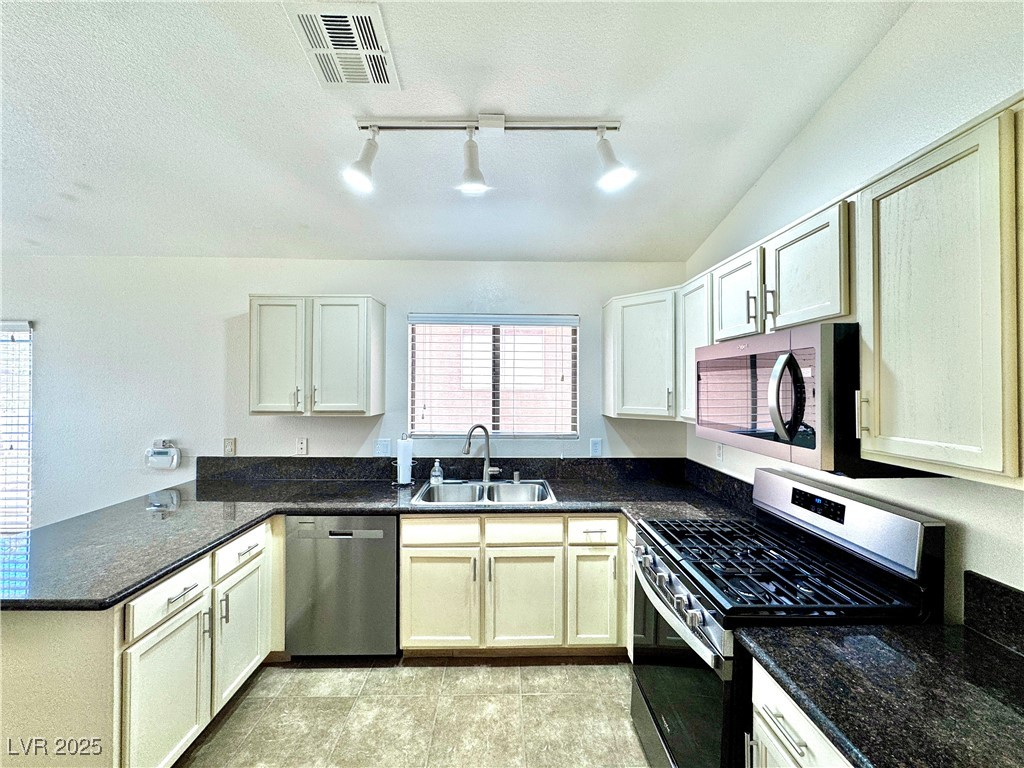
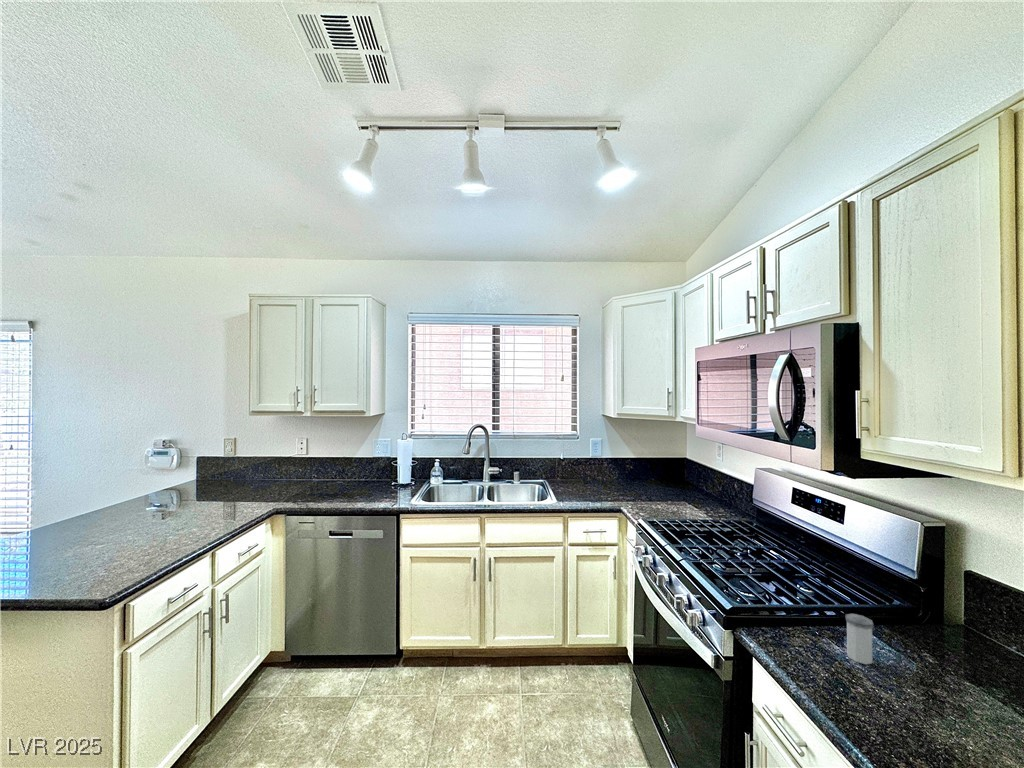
+ salt shaker [845,613,874,665]
